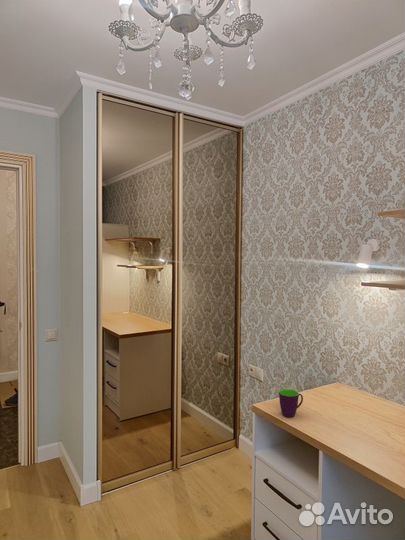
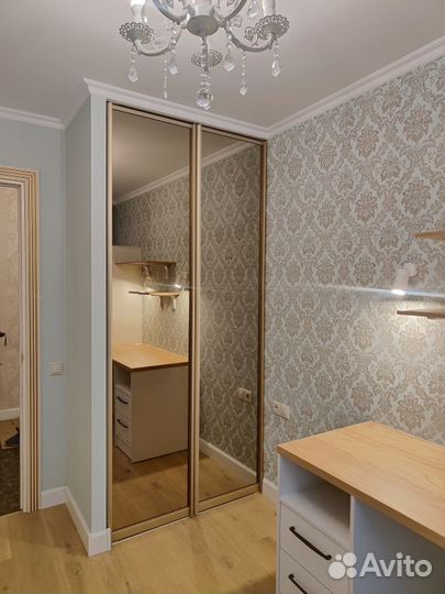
- mug [278,388,304,418]
